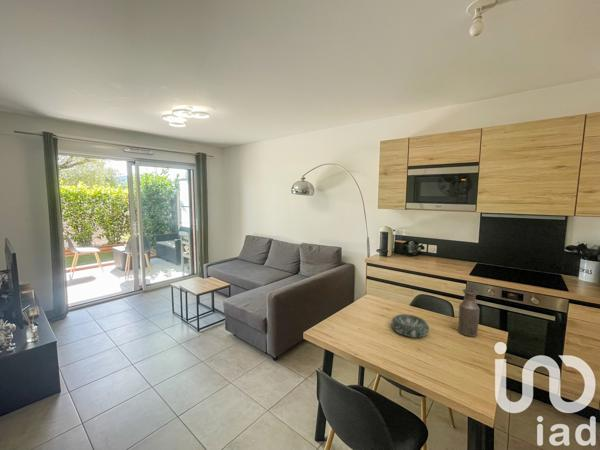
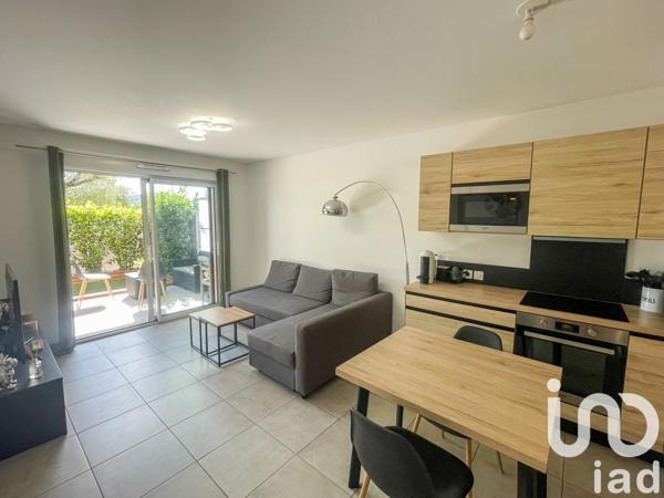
- decorative bowl [390,313,430,338]
- bottle [457,288,480,338]
